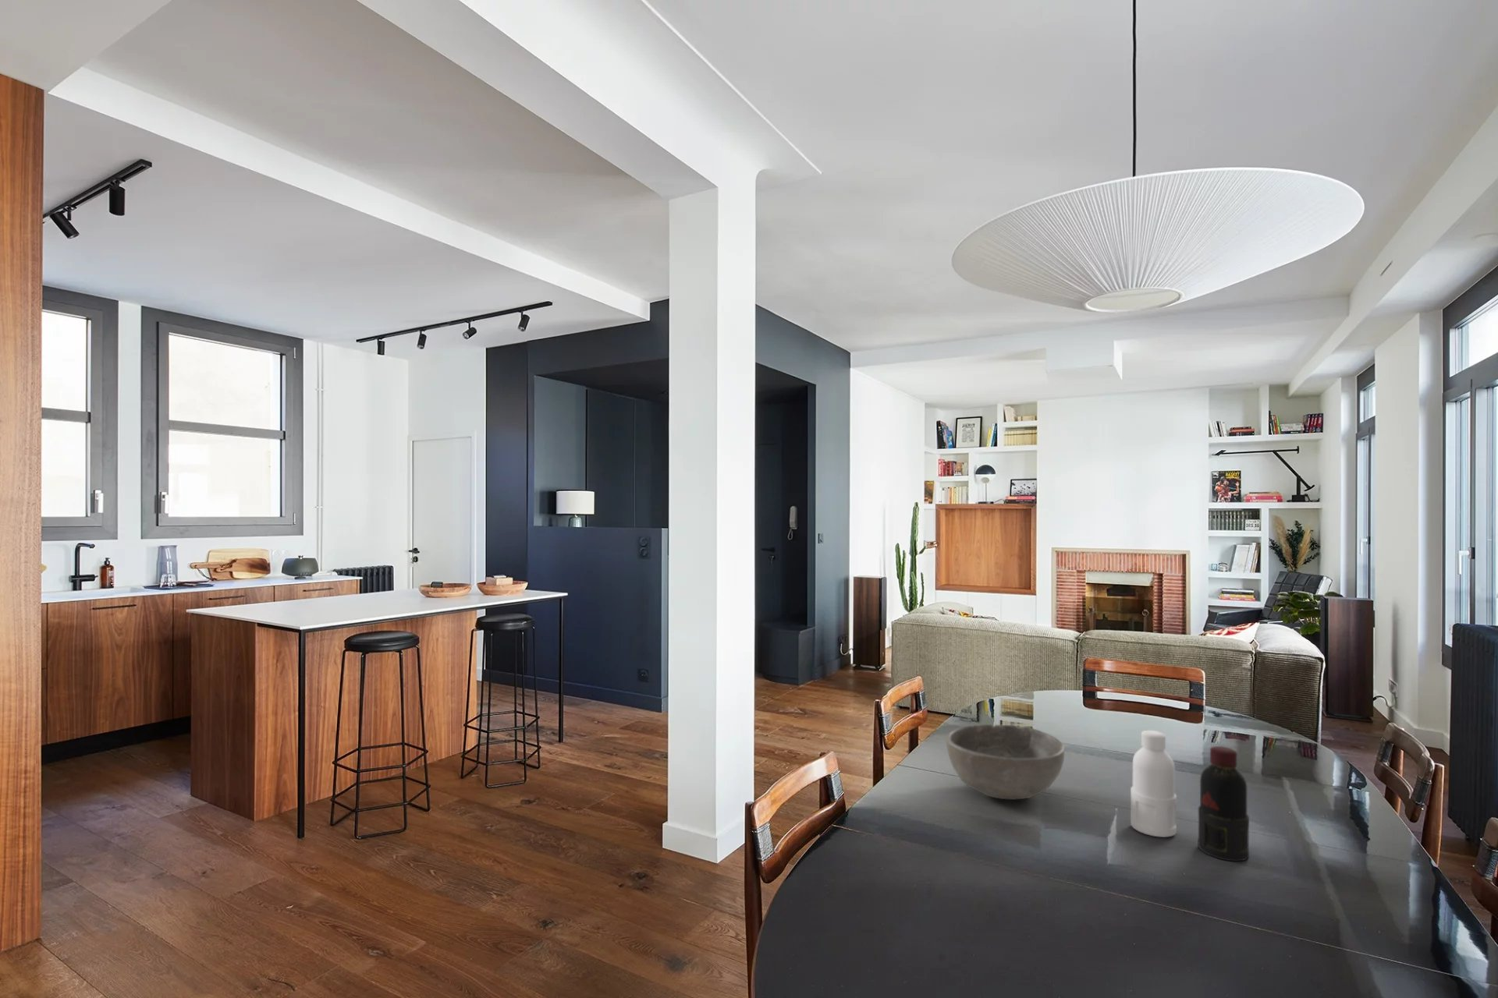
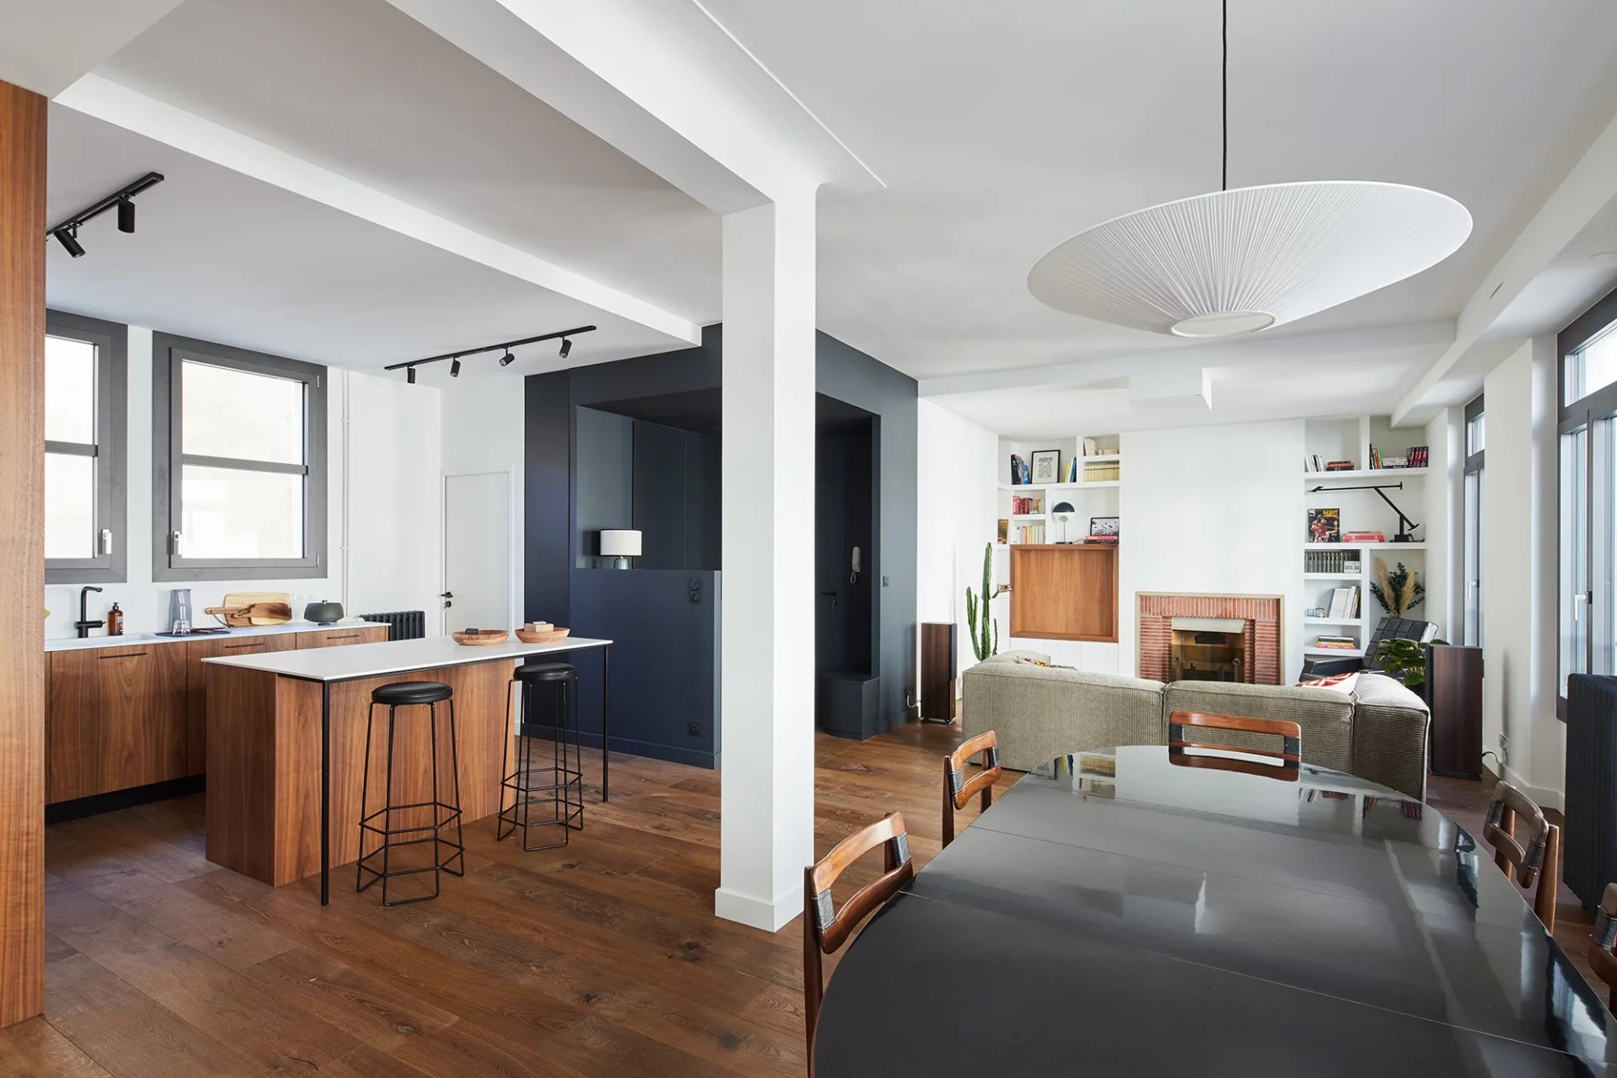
- bowl [945,724,1066,800]
- bottle [1130,730,1249,862]
